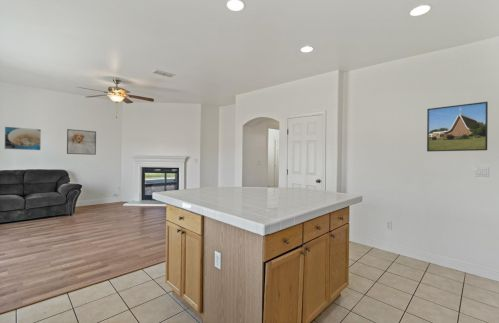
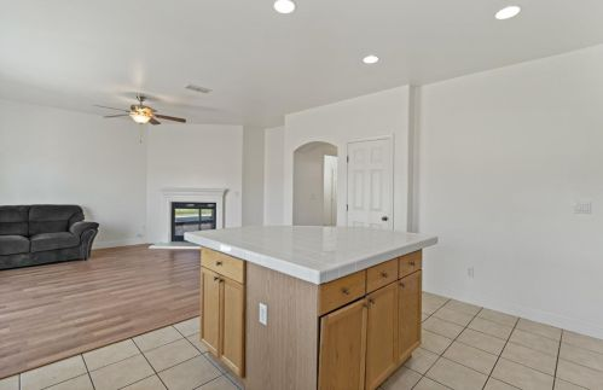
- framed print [4,126,42,151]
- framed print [66,128,97,156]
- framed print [426,101,489,153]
